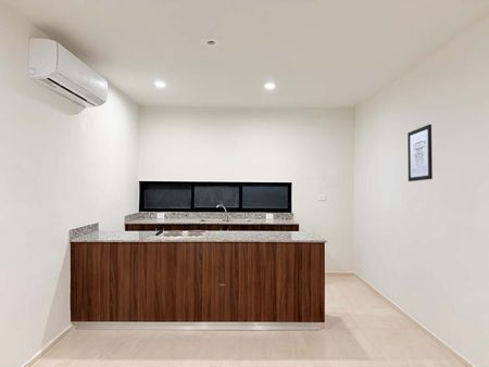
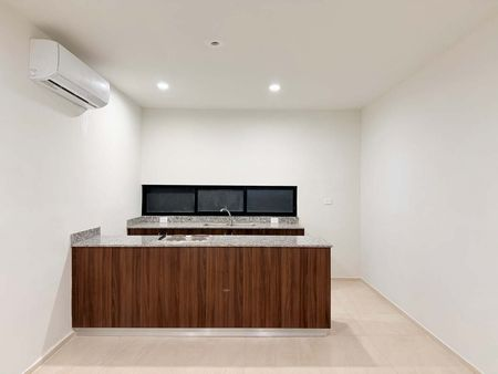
- wall art [406,124,434,182]
